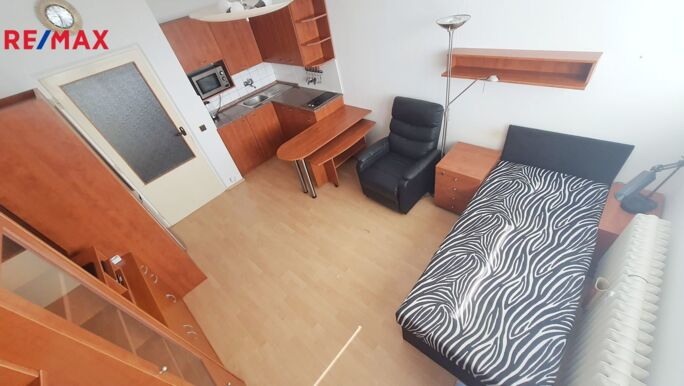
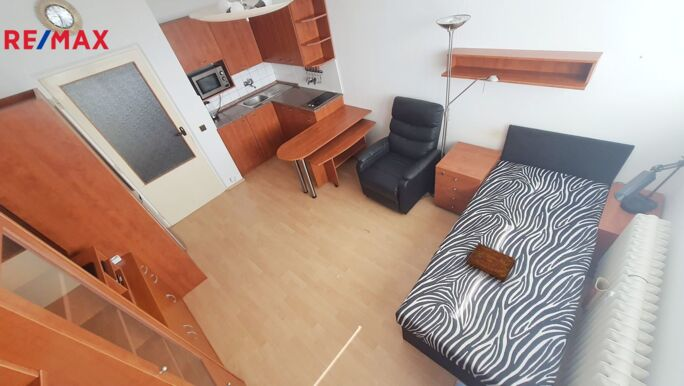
+ bible [466,242,517,282]
